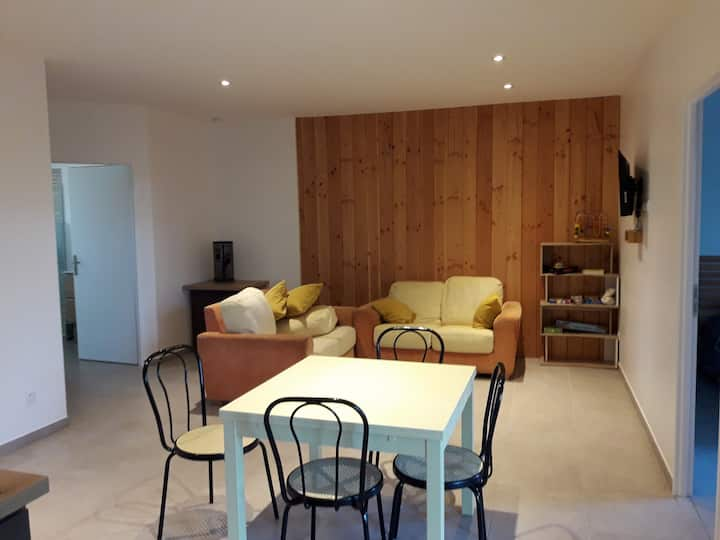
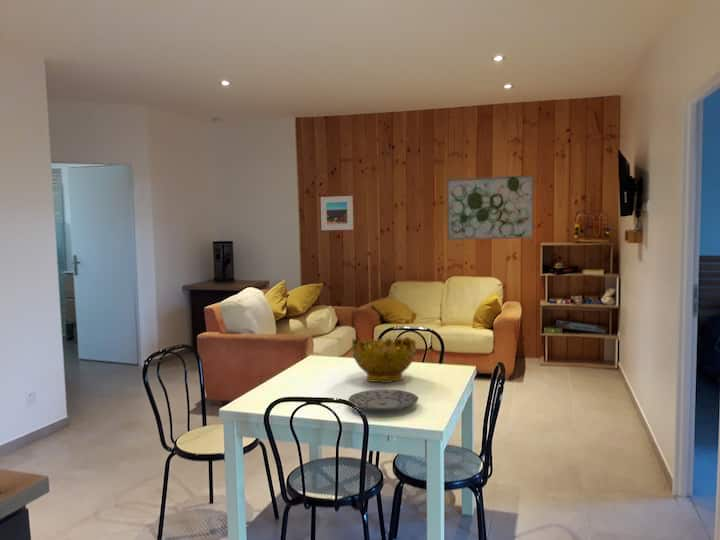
+ plate [347,388,419,412]
+ wall art [445,174,535,241]
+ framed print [320,195,354,231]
+ decorative bowl [351,336,417,384]
